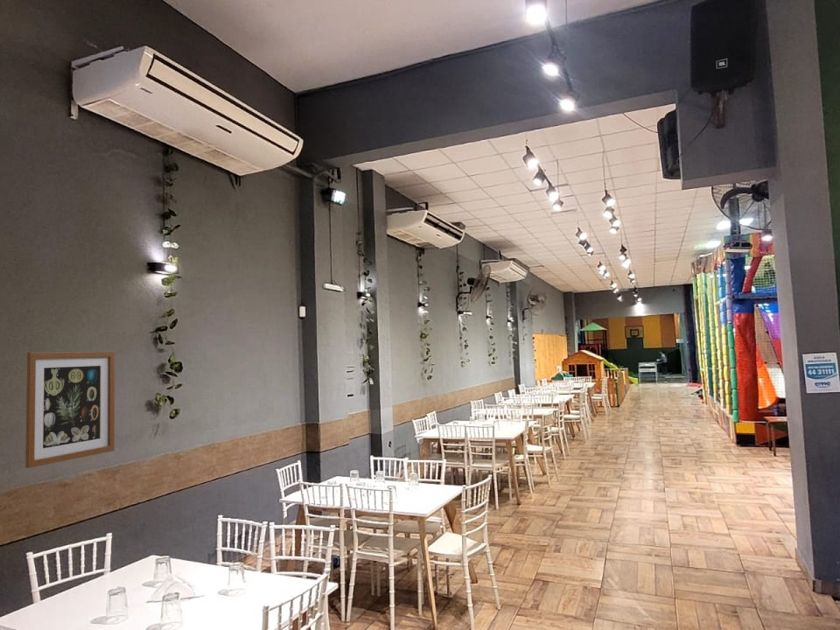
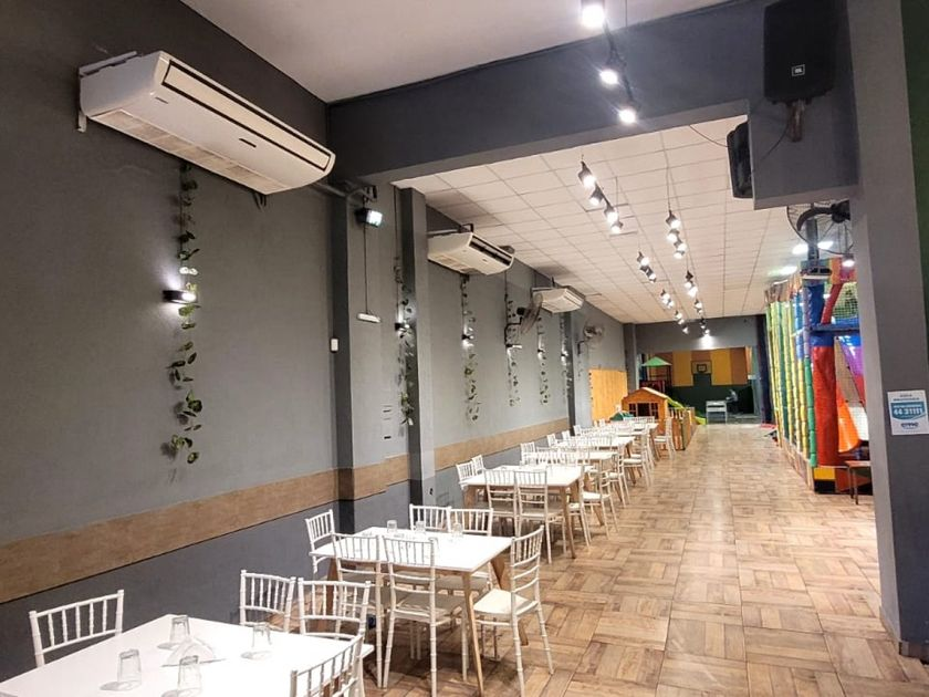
- wall art [24,351,116,469]
